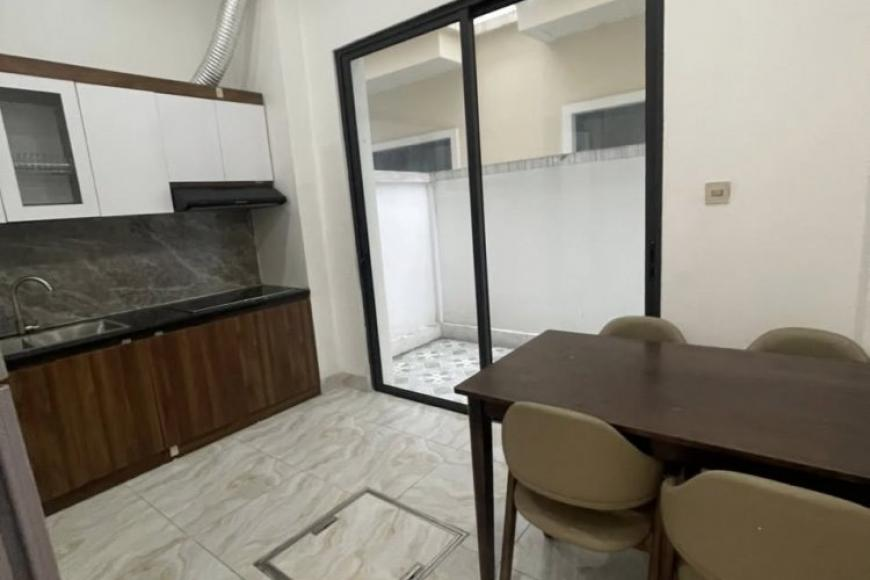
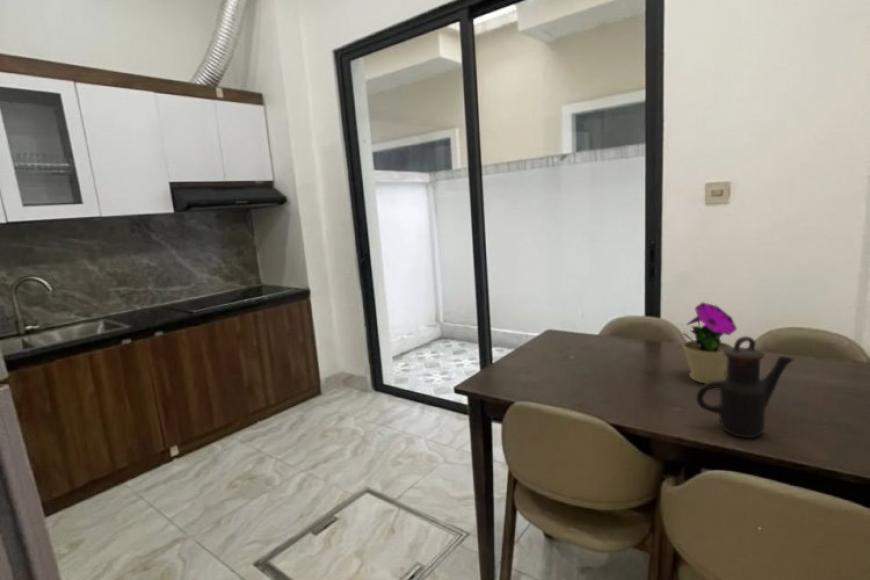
+ teapot [695,335,795,439]
+ flower pot [681,301,738,384]
